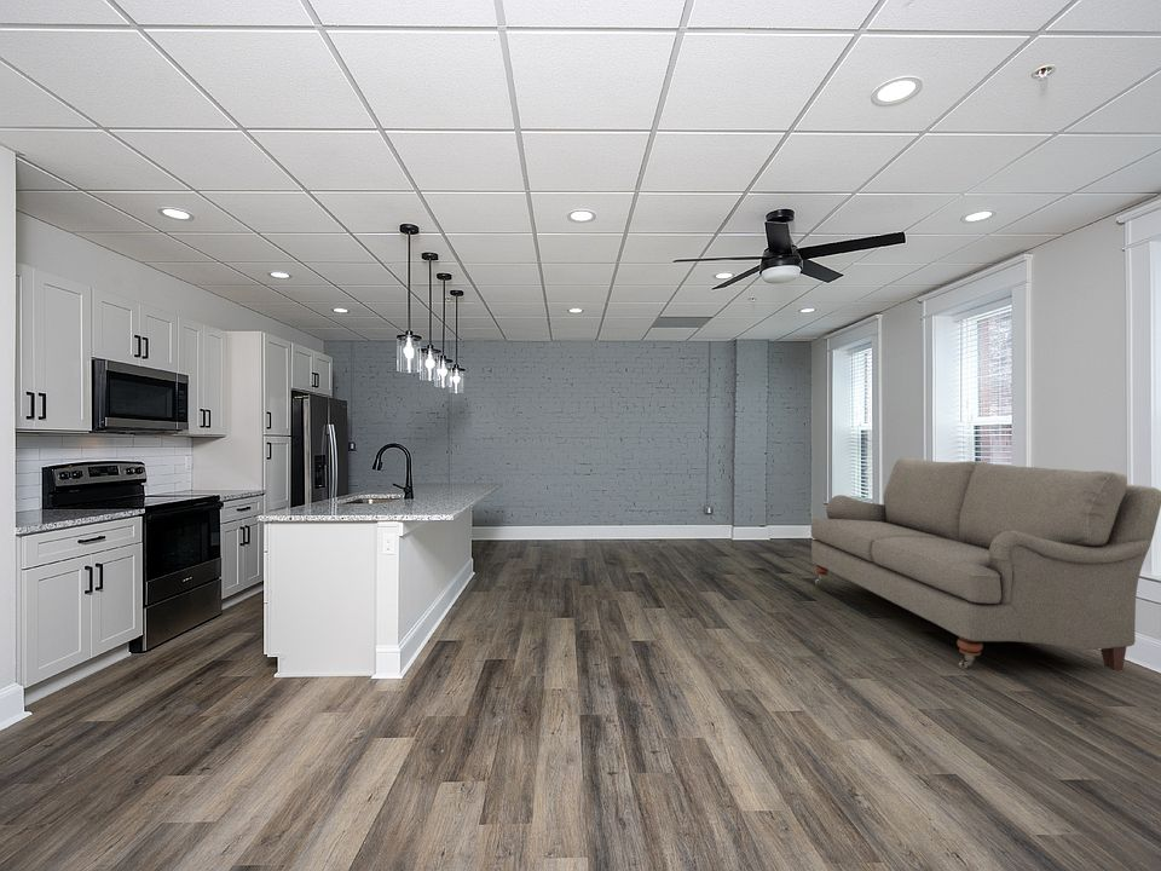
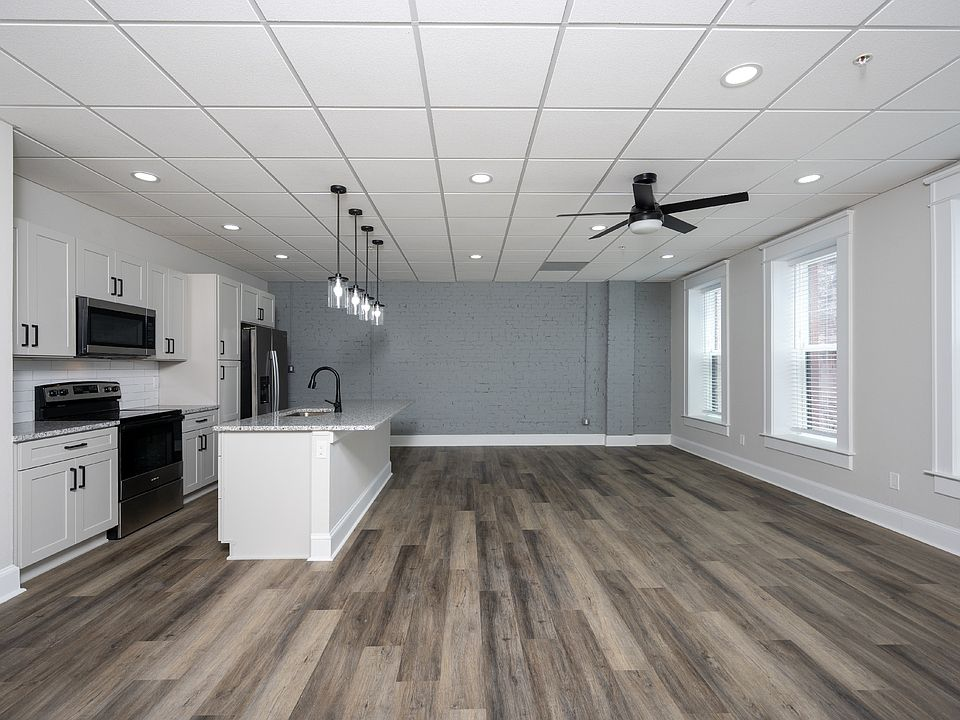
- sofa [810,456,1161,671]
